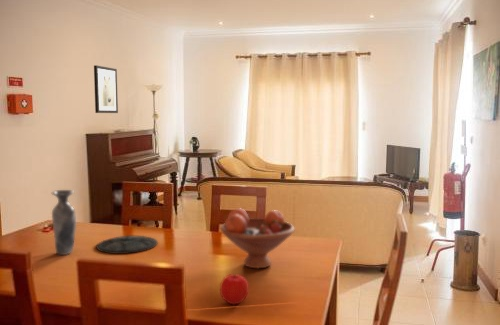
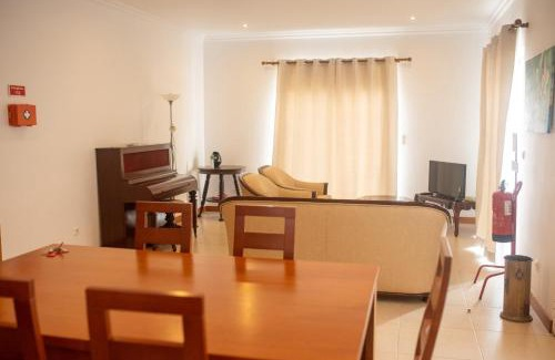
- fruit bowl [220,207,296,270]
- plate [95,235,159,255]
- wall art [93,64,119,114]
- vase [51,189,77,256]
- fruit [219,272,250,306]
